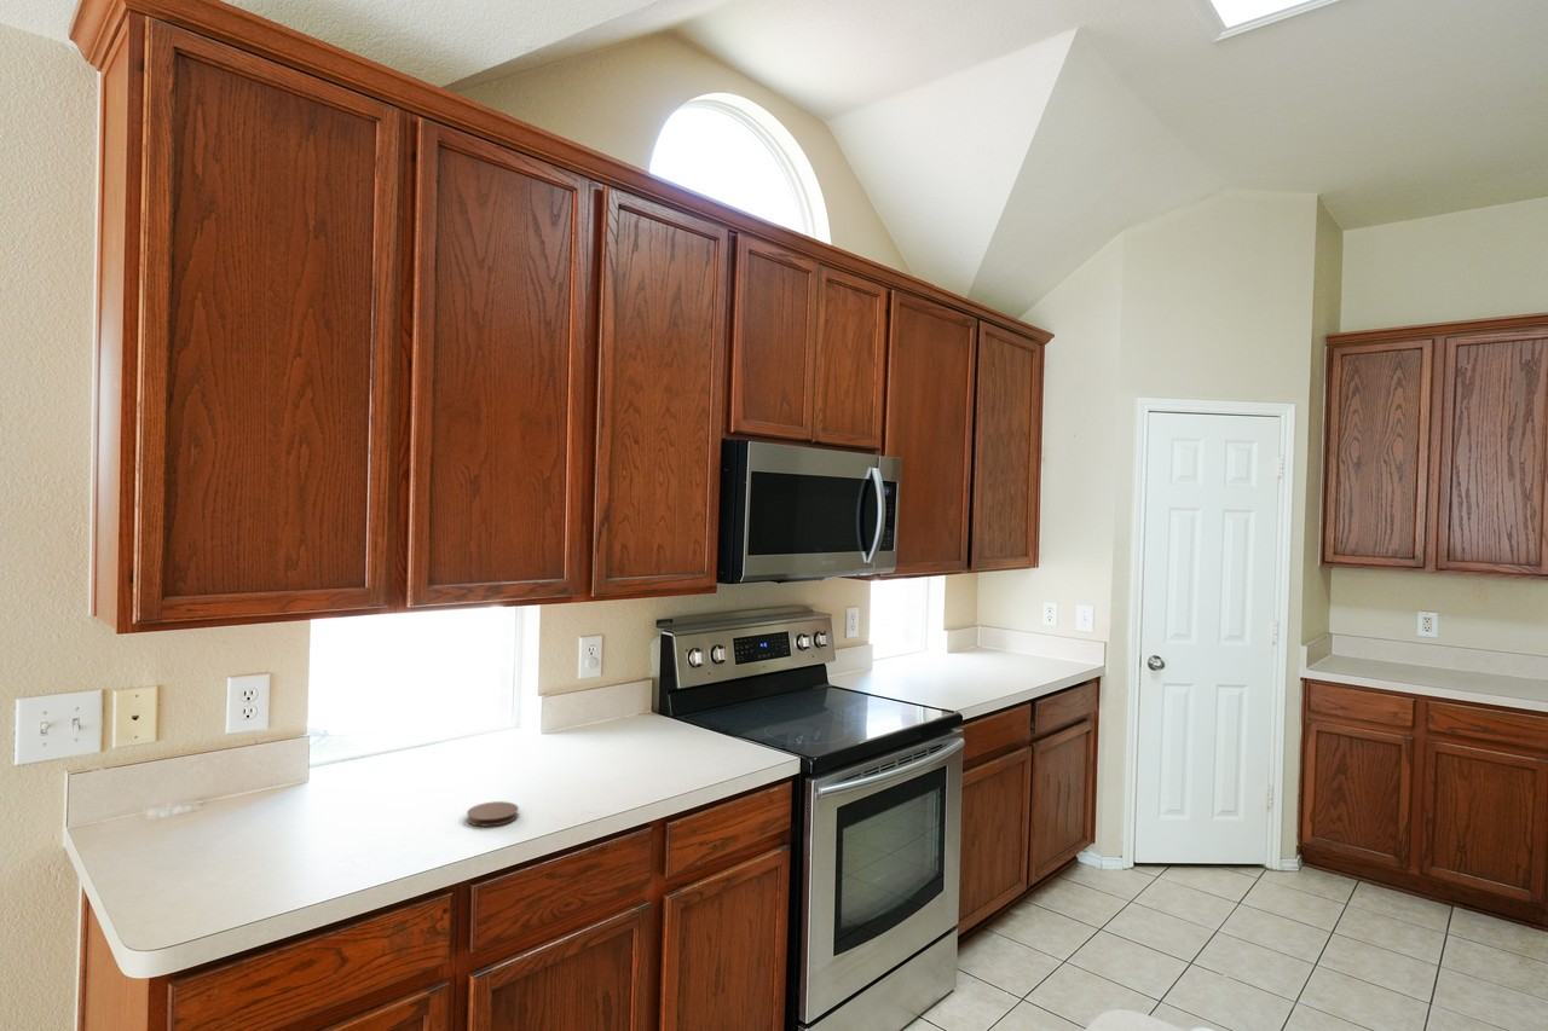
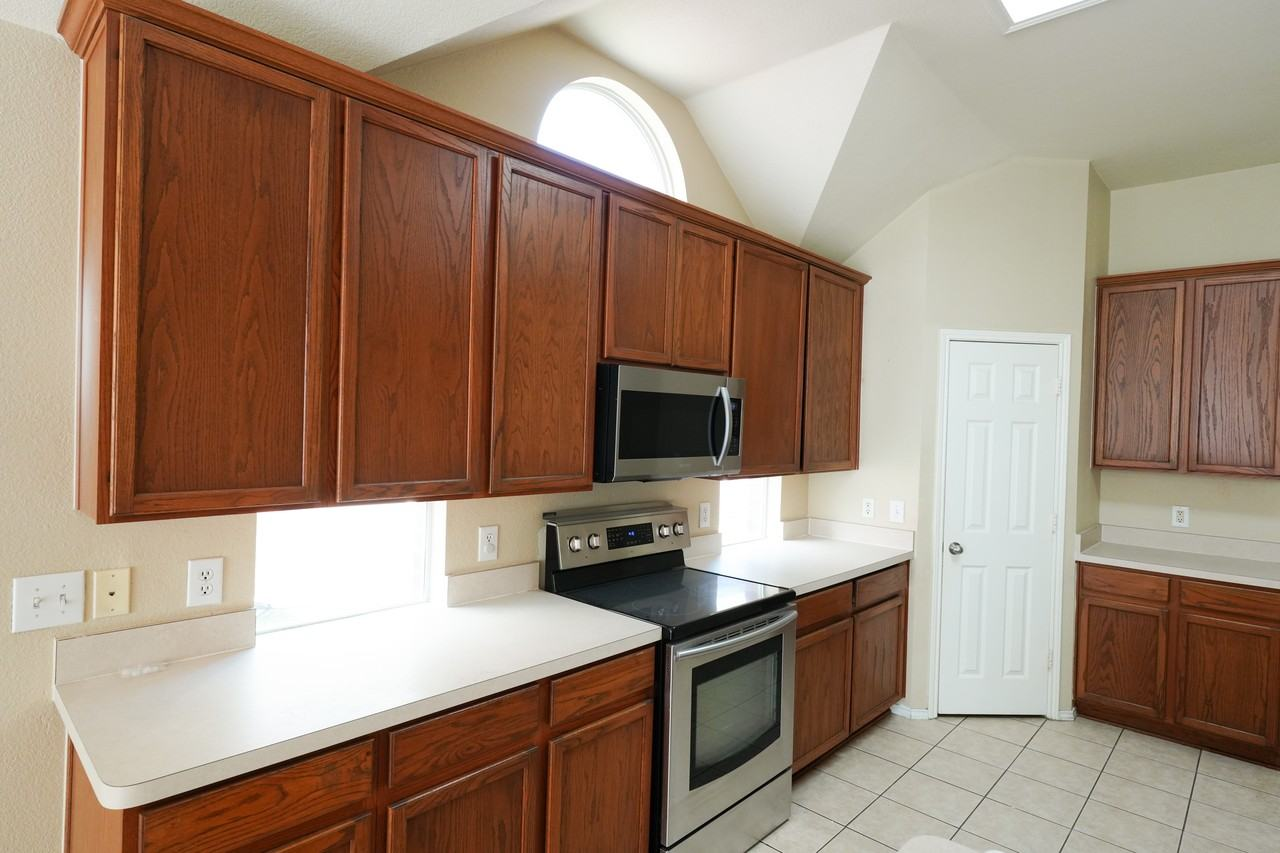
- coaster [466,800,520,828]
